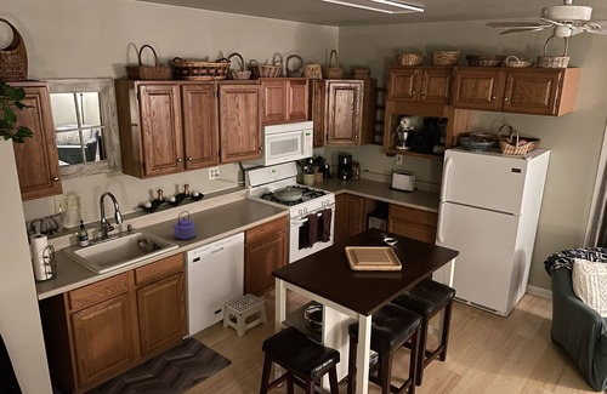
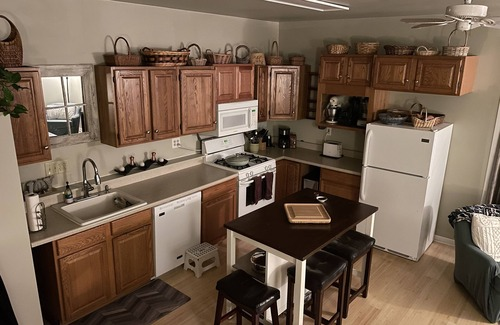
- kettle [171,210,197,240]
